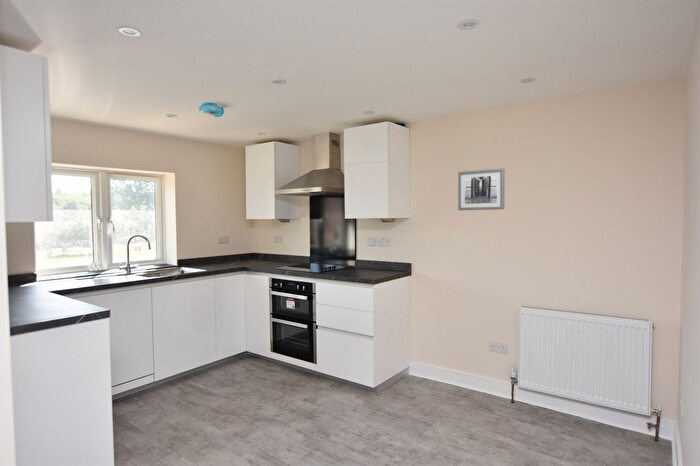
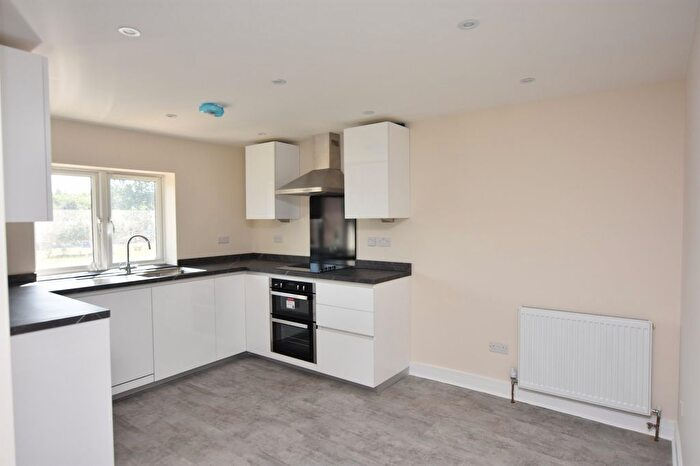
- wall art [457,167,505,211]
